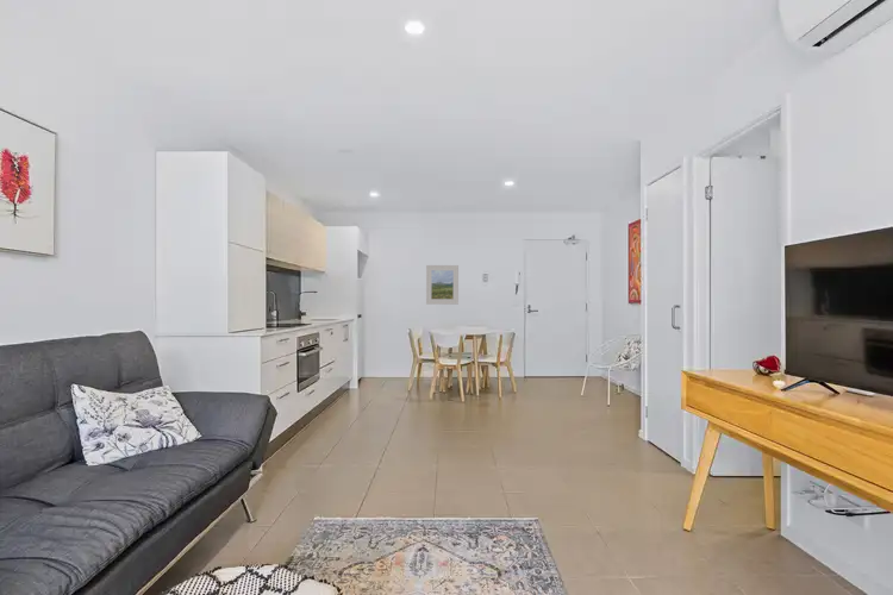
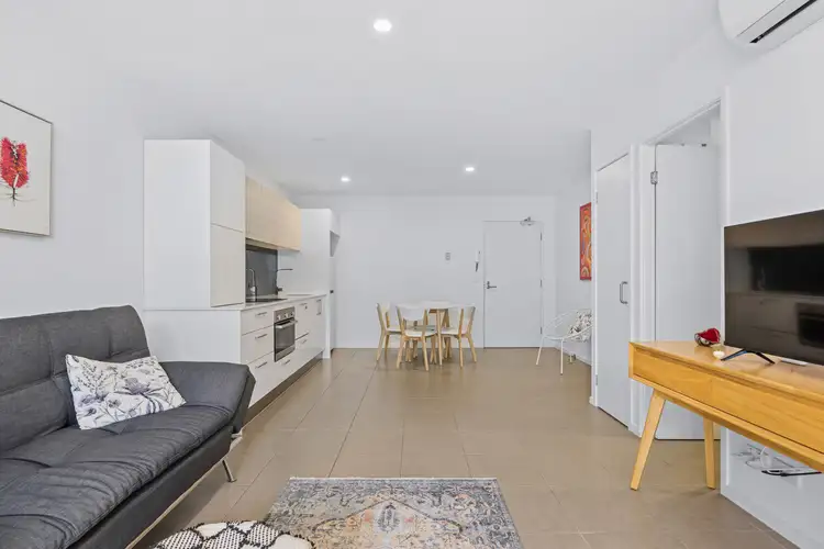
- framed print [425,264,460,306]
